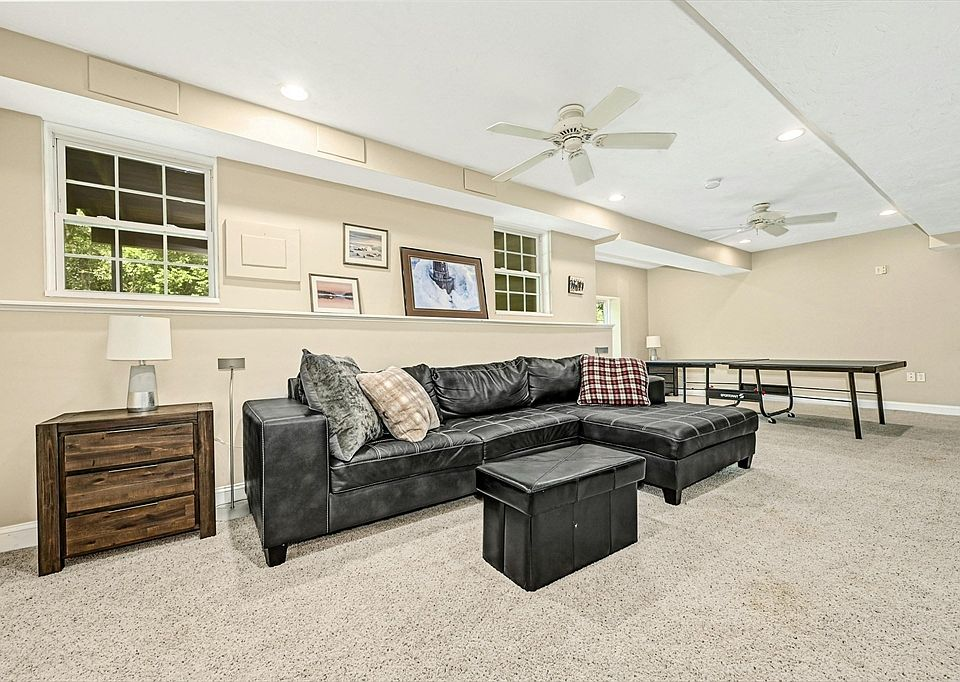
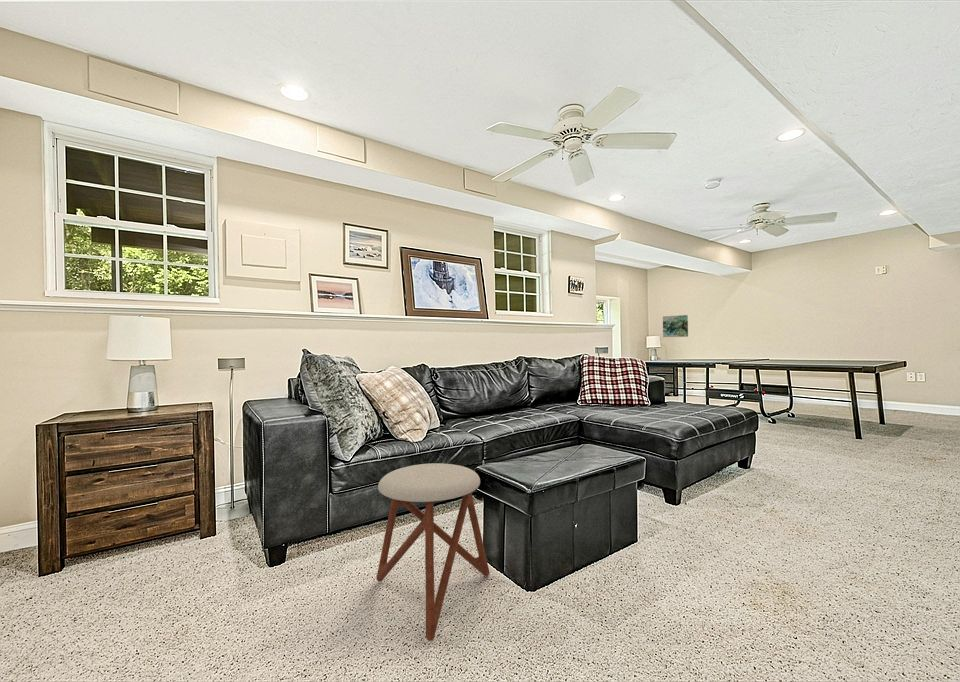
+ stool [376,462,490,642]
+ wall art [662,314,689,338]
